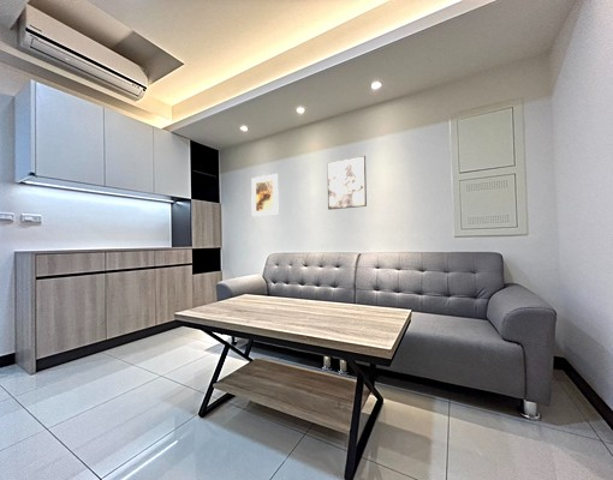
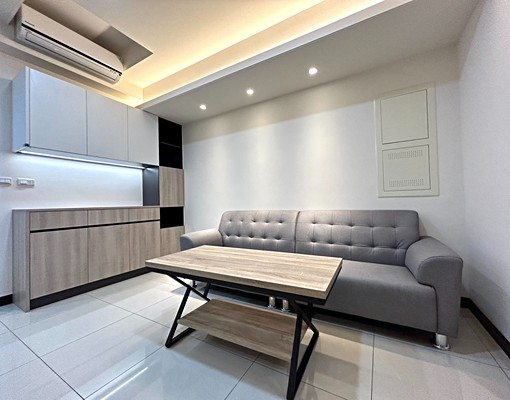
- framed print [250,173,280,218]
- wall art [326,155,368,211]
